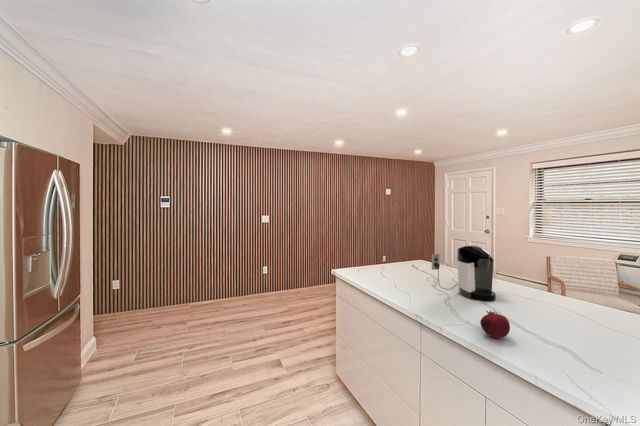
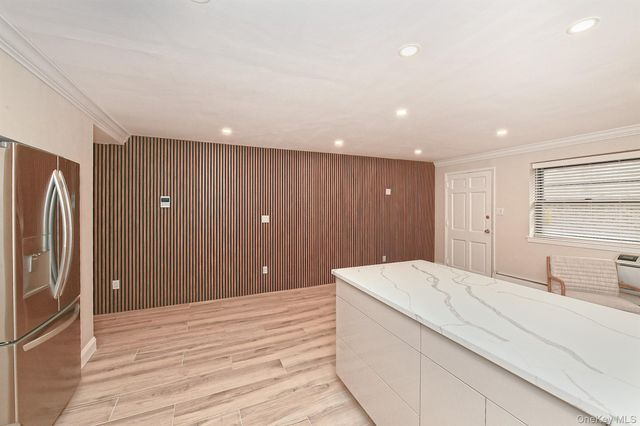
- fruit [479,310,511,339]
- coffee maker [431,245,497,302]
